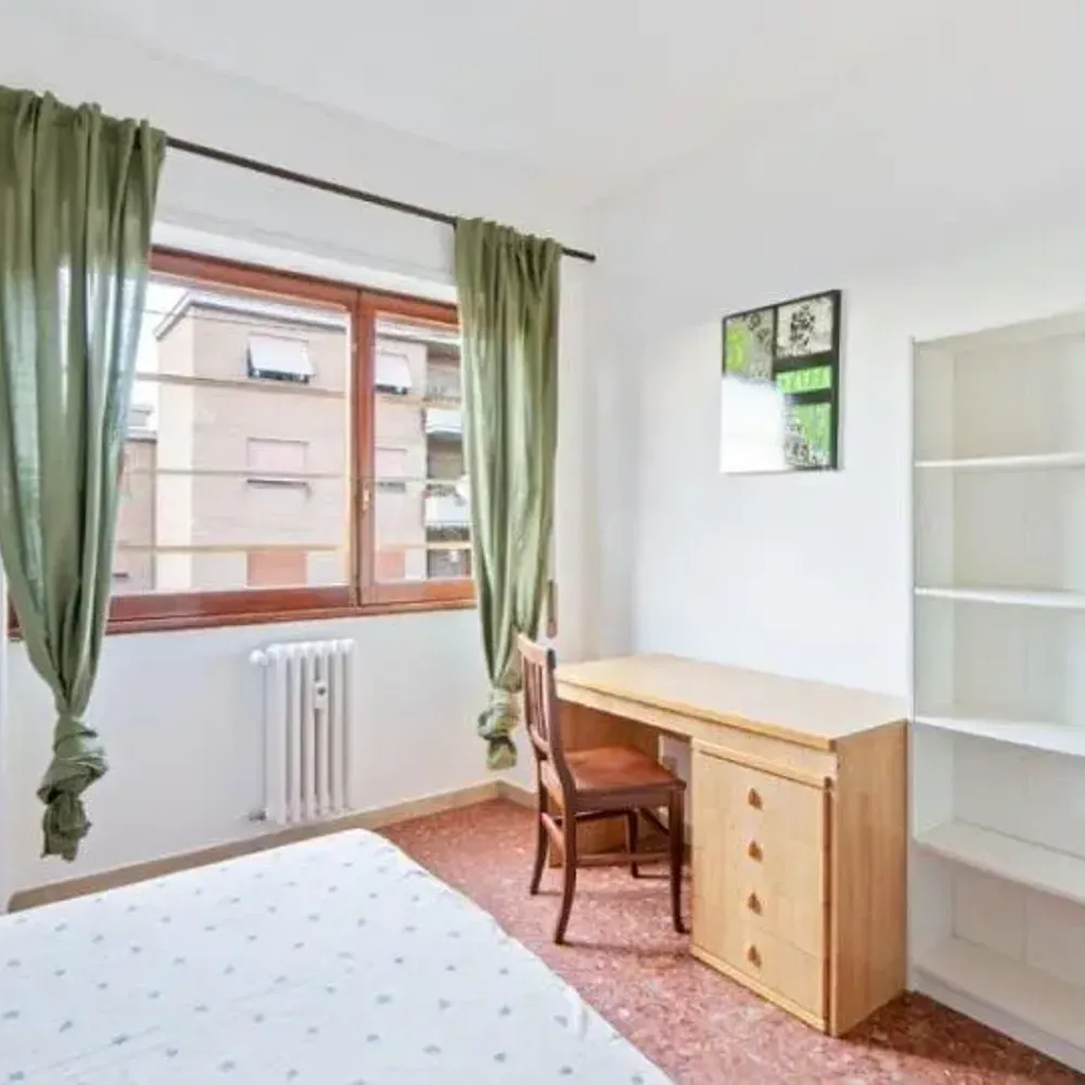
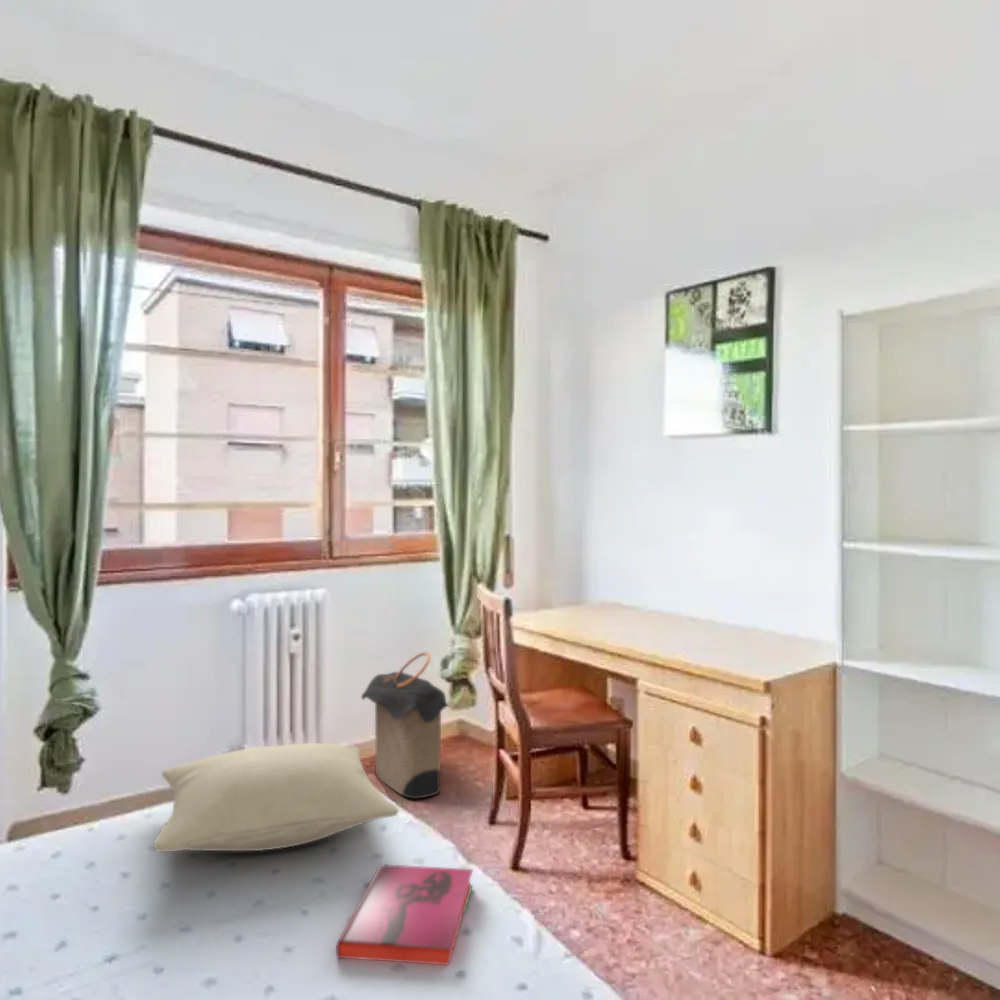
+ laundry hamper [360,651,451,800]
+ hardback book [335,863,474,966]
+ pillow [152,742,400,853]
